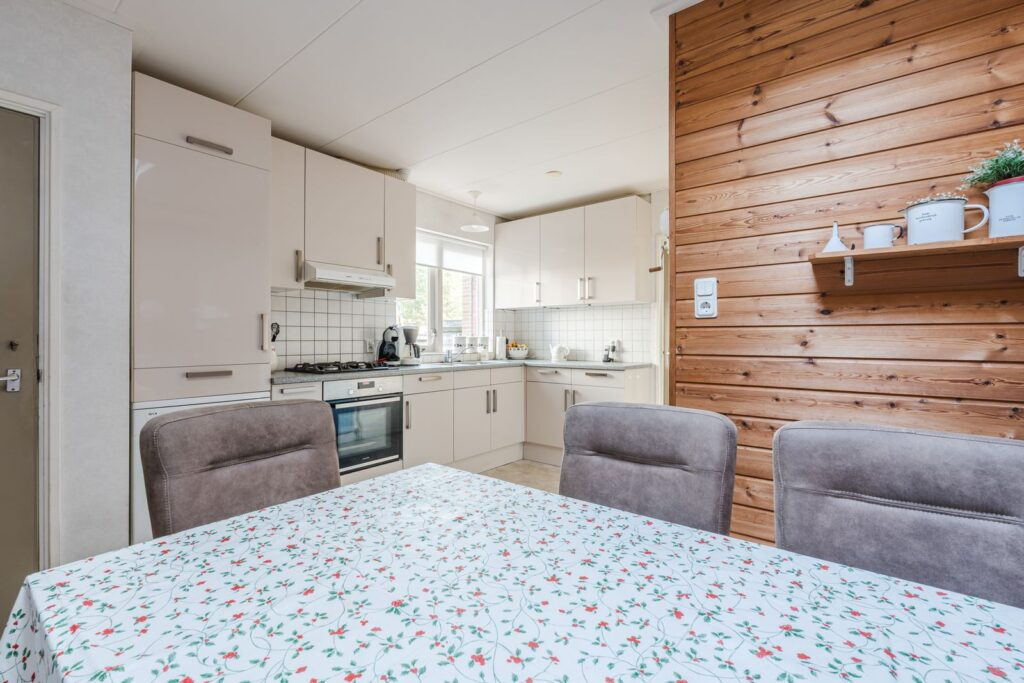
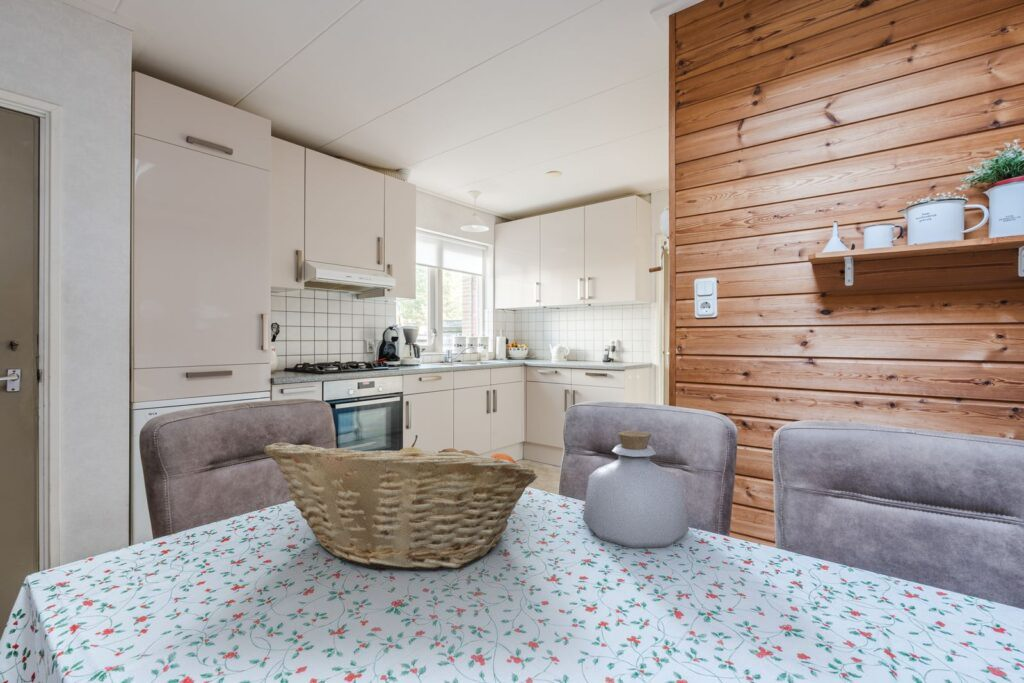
+ bottle [582,430,690,549]
+ fruit basket [263,434,539,571]
